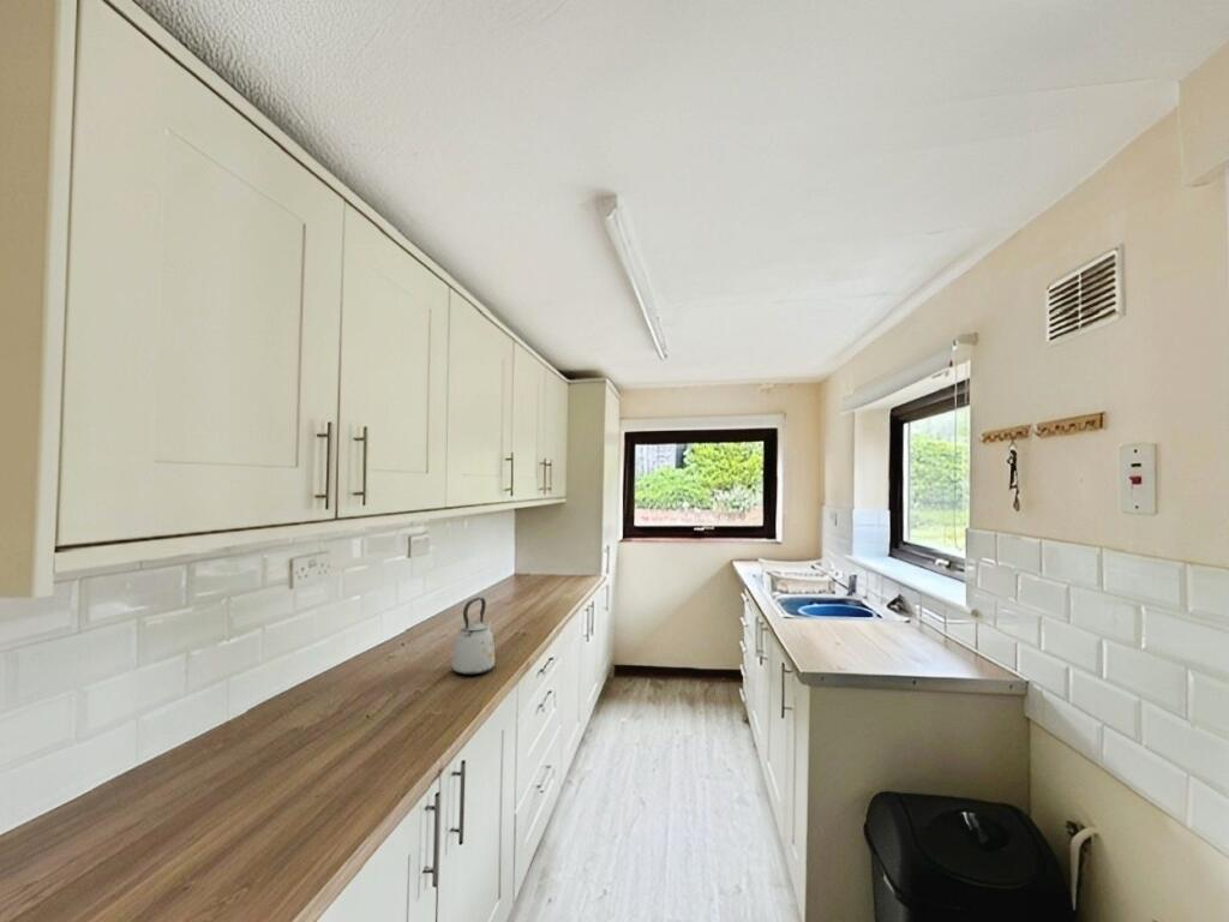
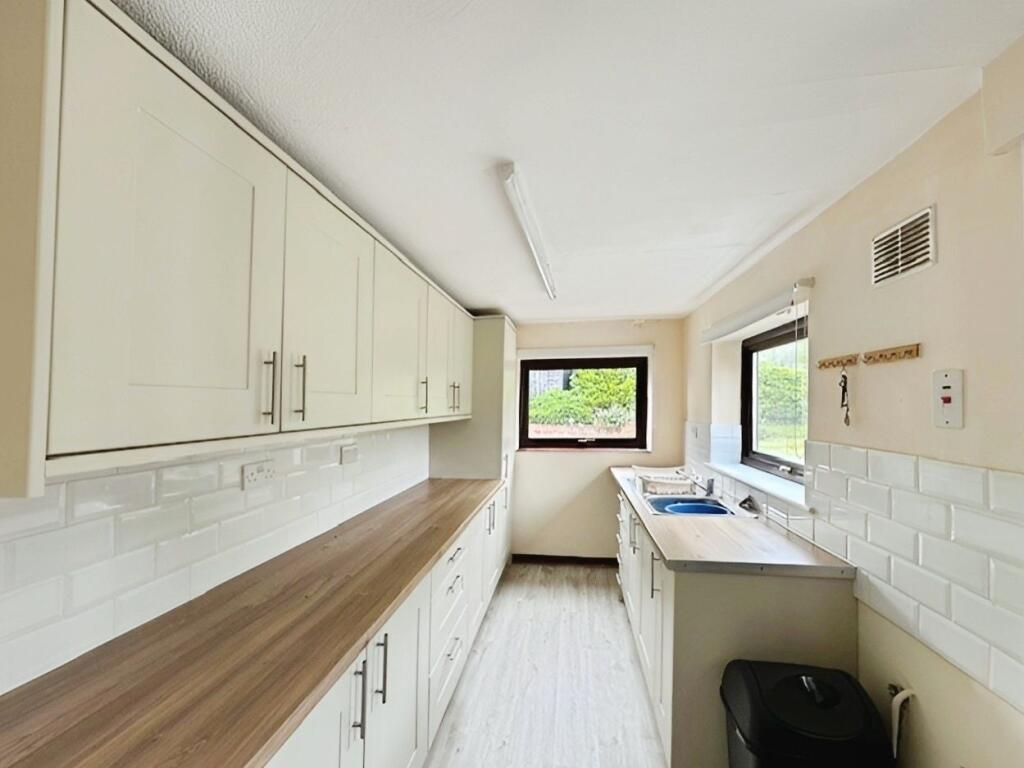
- kettle [450,597,496,676]
